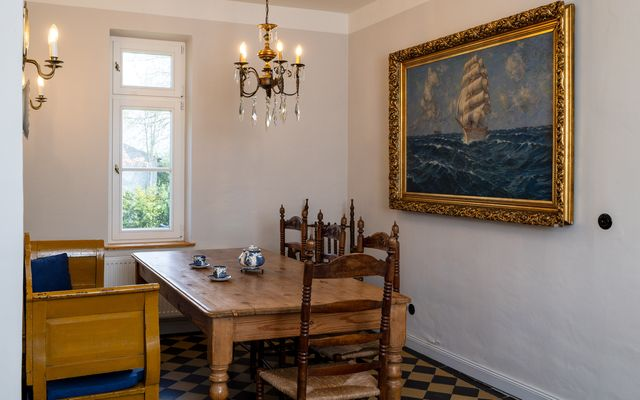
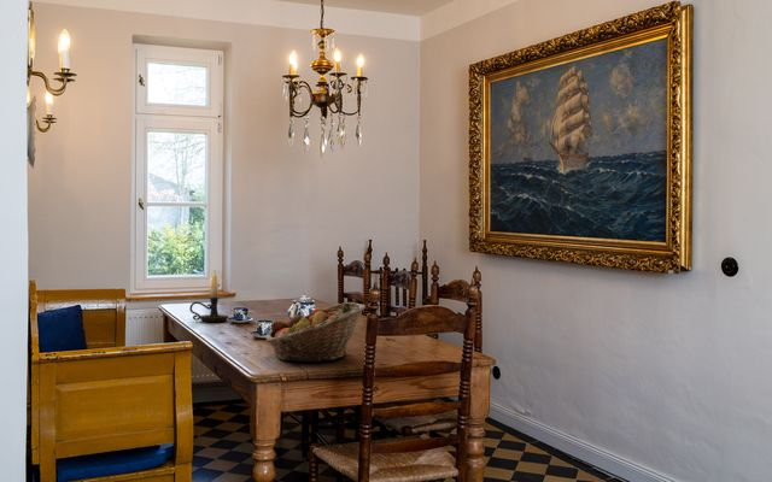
+ candle holder [188,266,230,323]
+ fruit basket [265,301,367,364]
